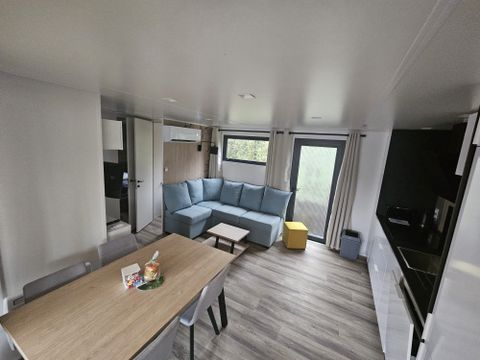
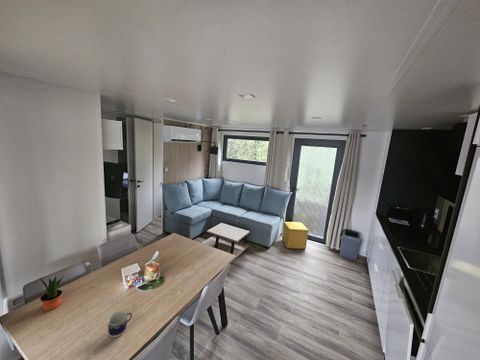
+ cup [106,310,133,339]
+ potted plant [39,274,65,312]
